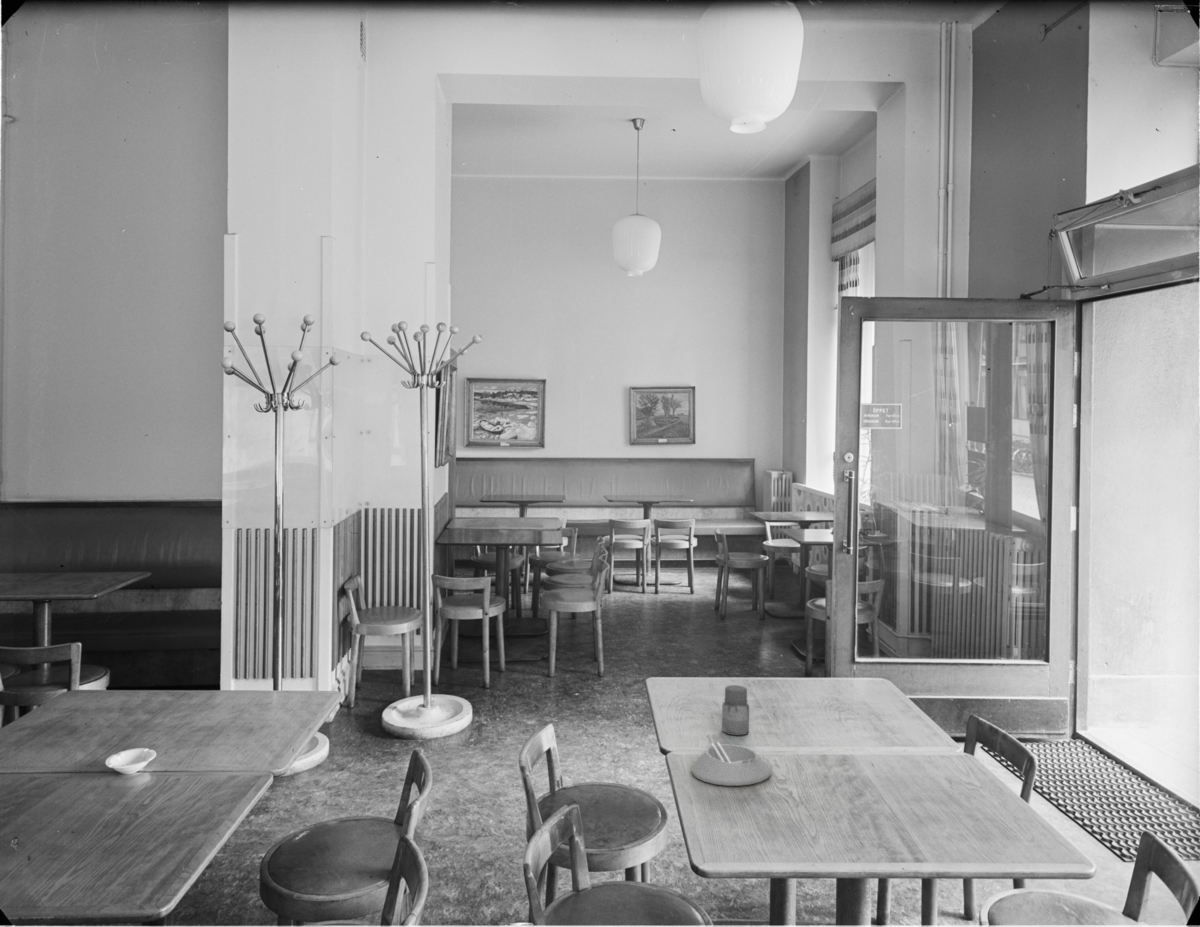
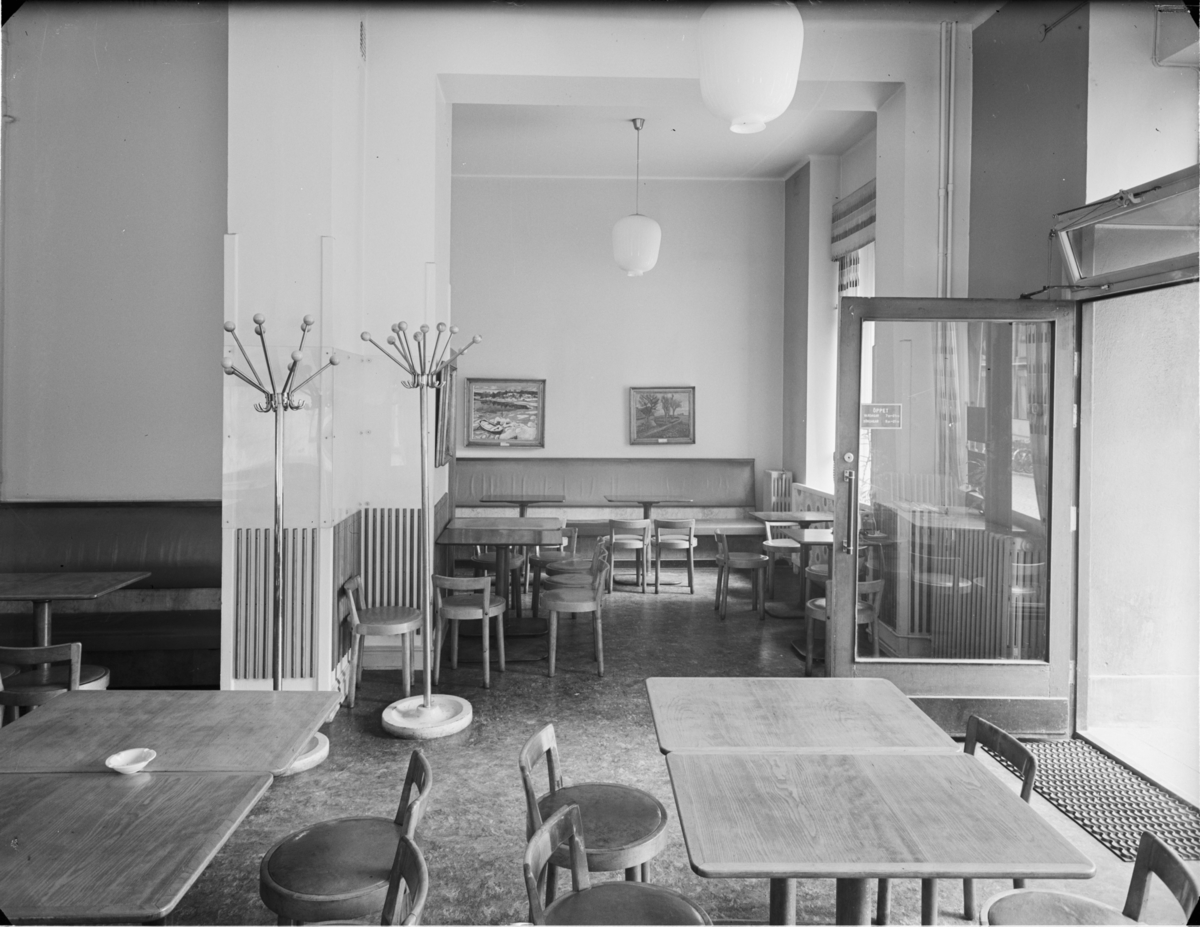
- ashtray [691,733,773,787]
- jar [721,684,750,736]
